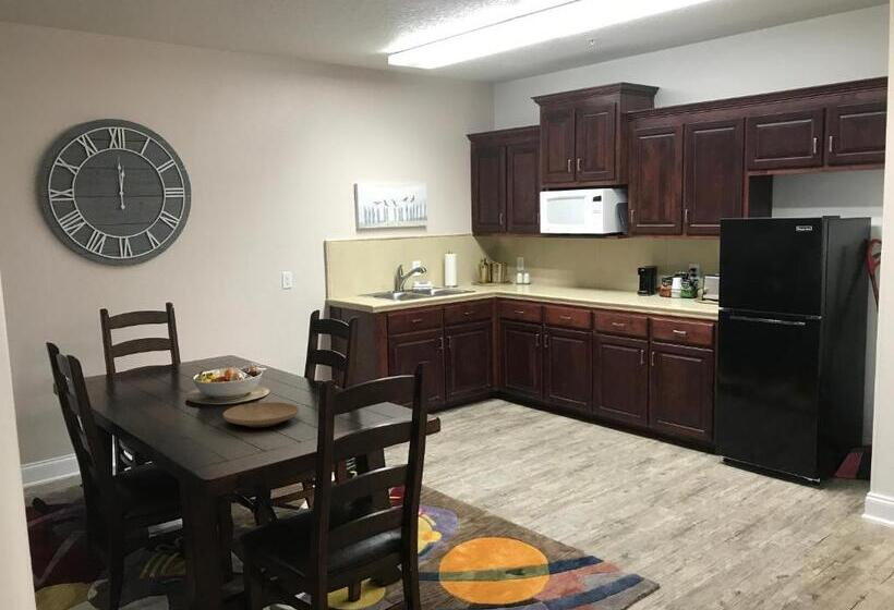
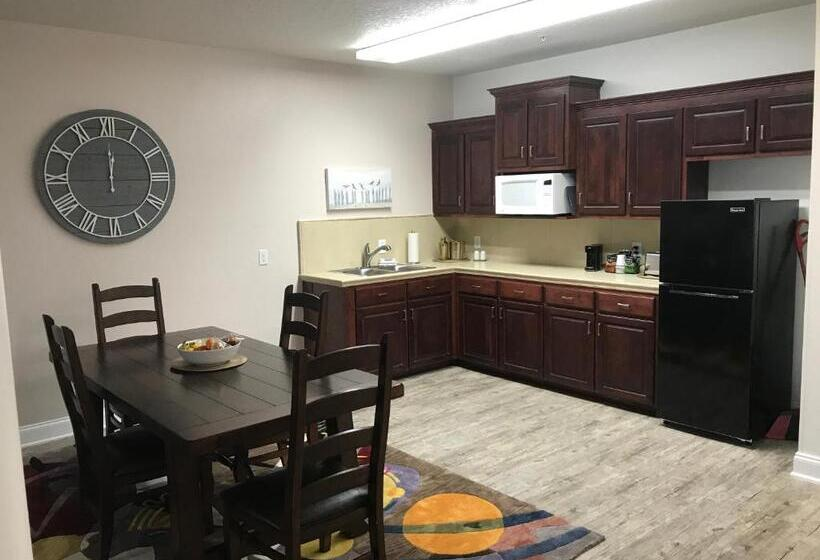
- plate [222,401,301,428]
